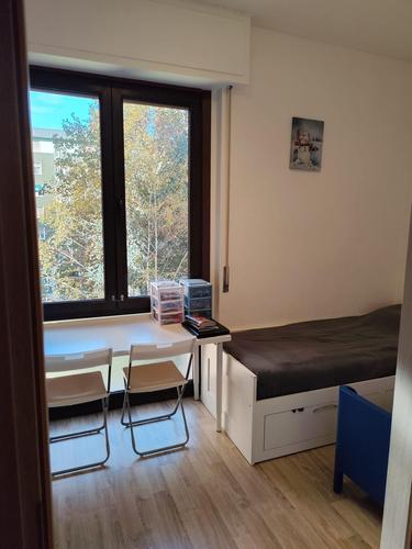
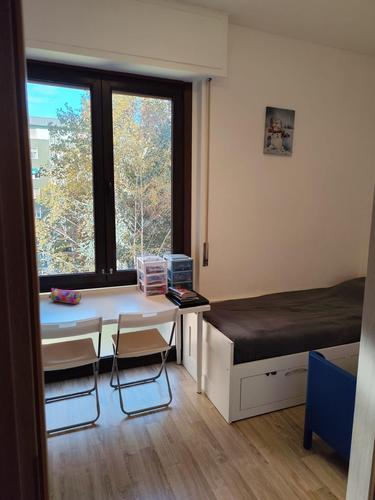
+ pencil case [48,287,82,305]
